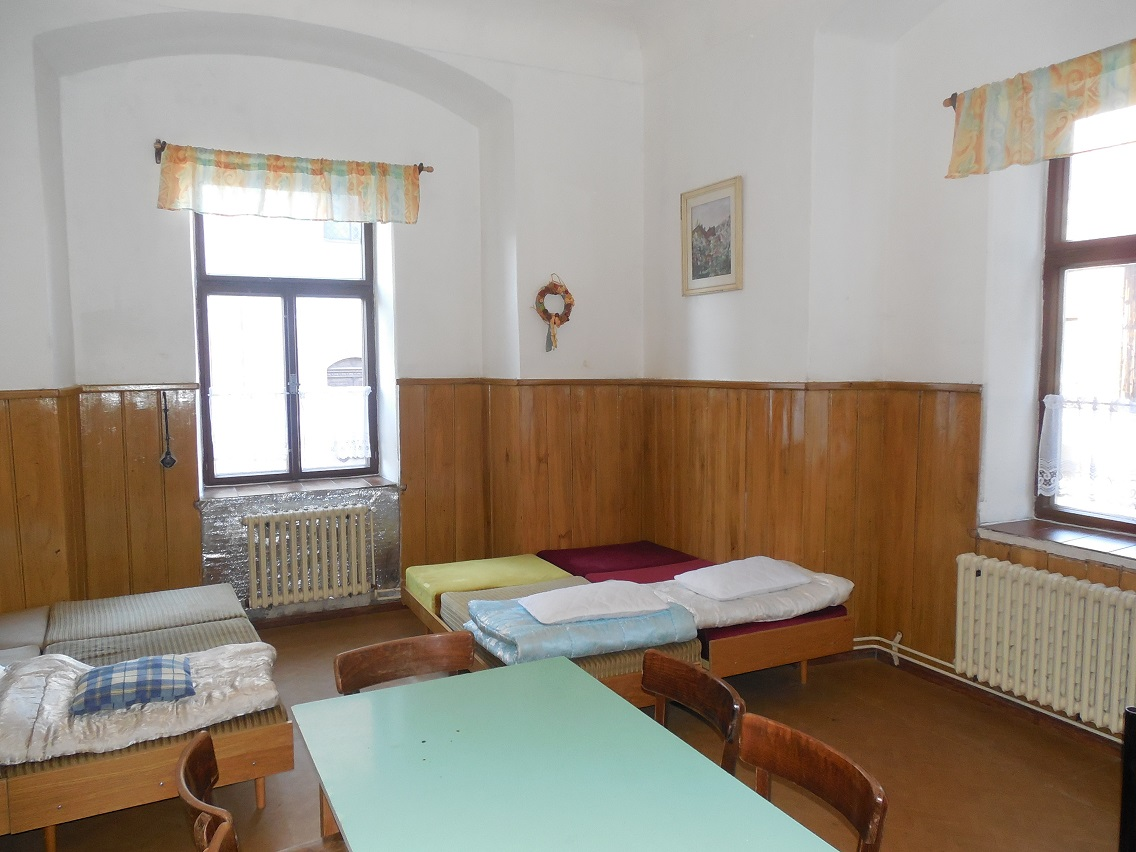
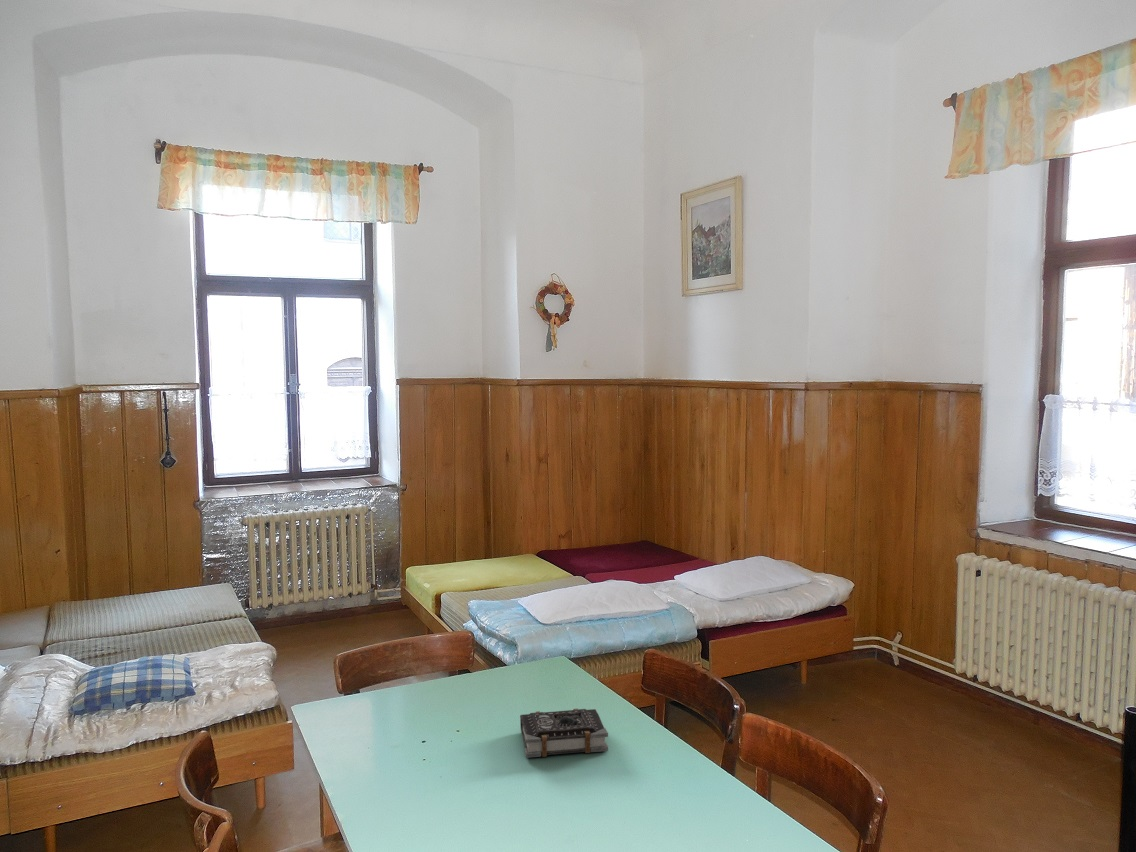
+ book [519,708,609,759]
